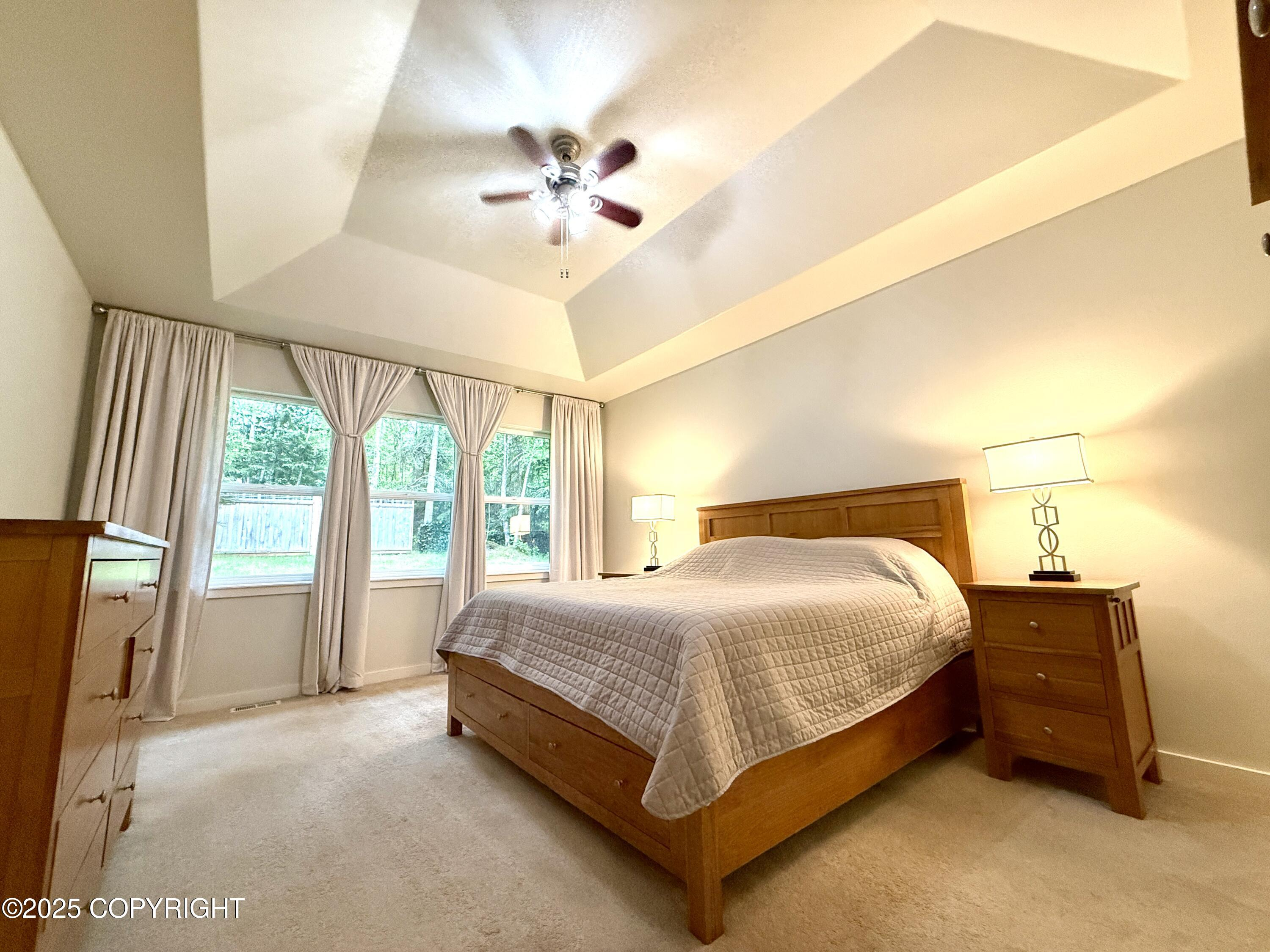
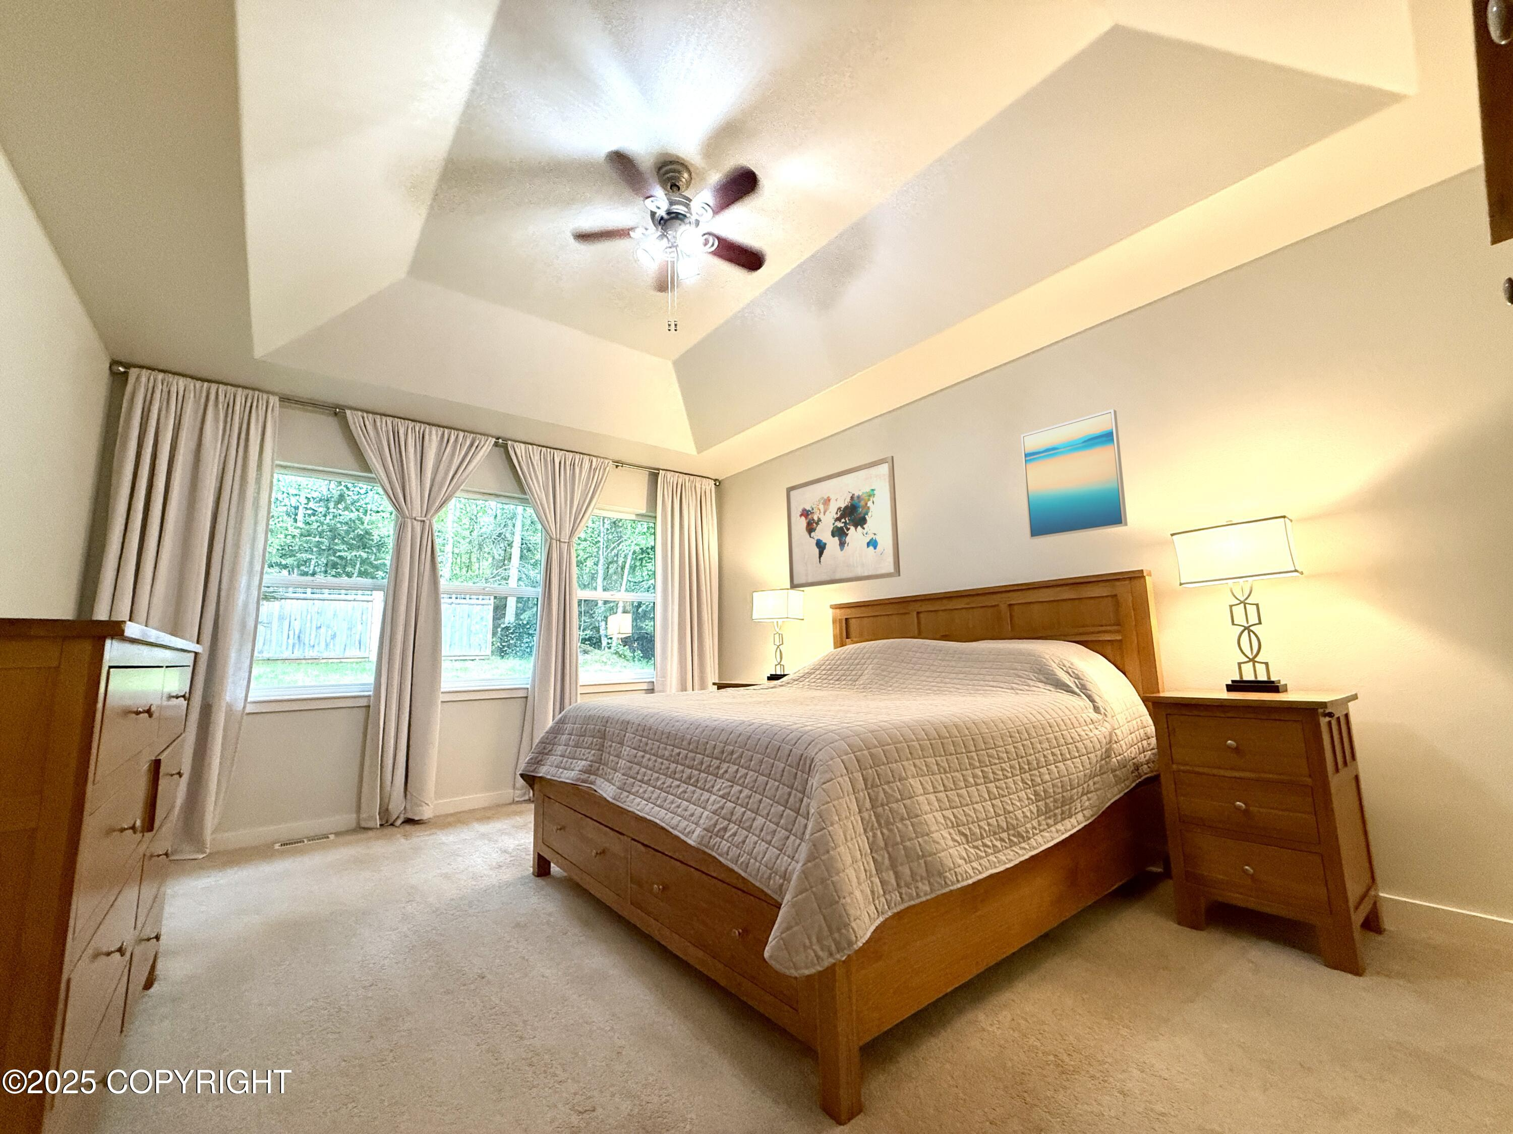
+ wall art [786,455,901,590]
+ wall art [1021,409,1128,540]
